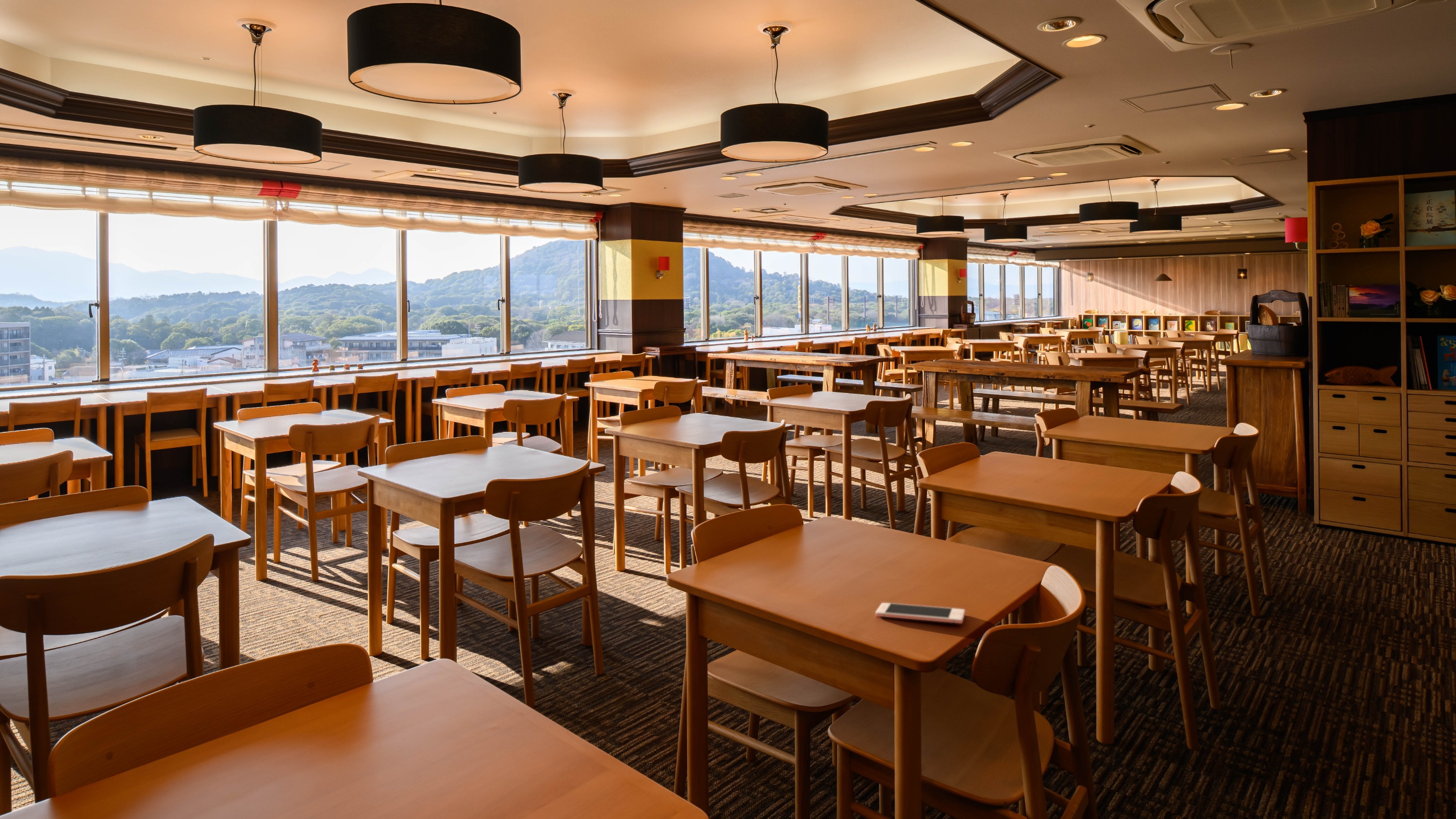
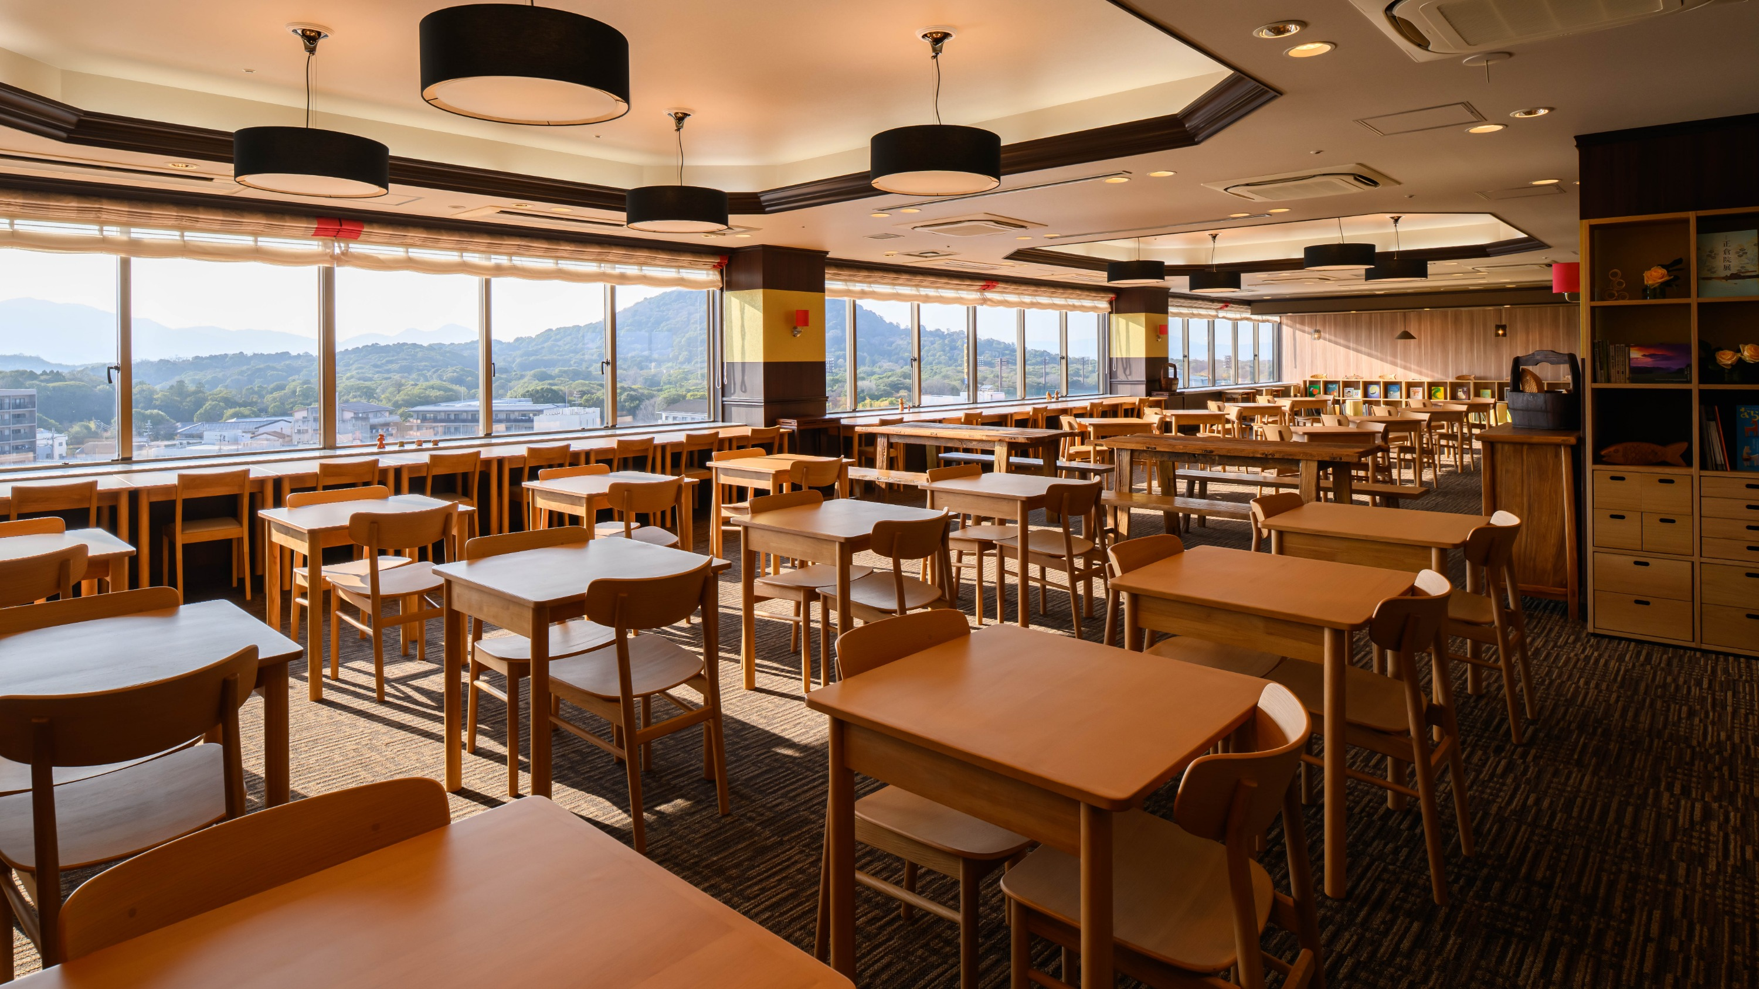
- cell phone [875,602,965,624]
